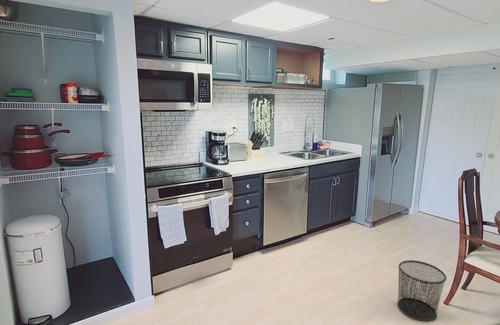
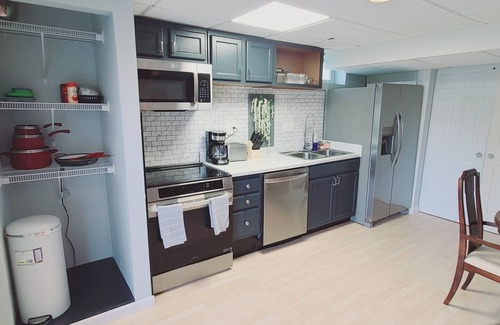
- waste bin [397,259,448,323]
